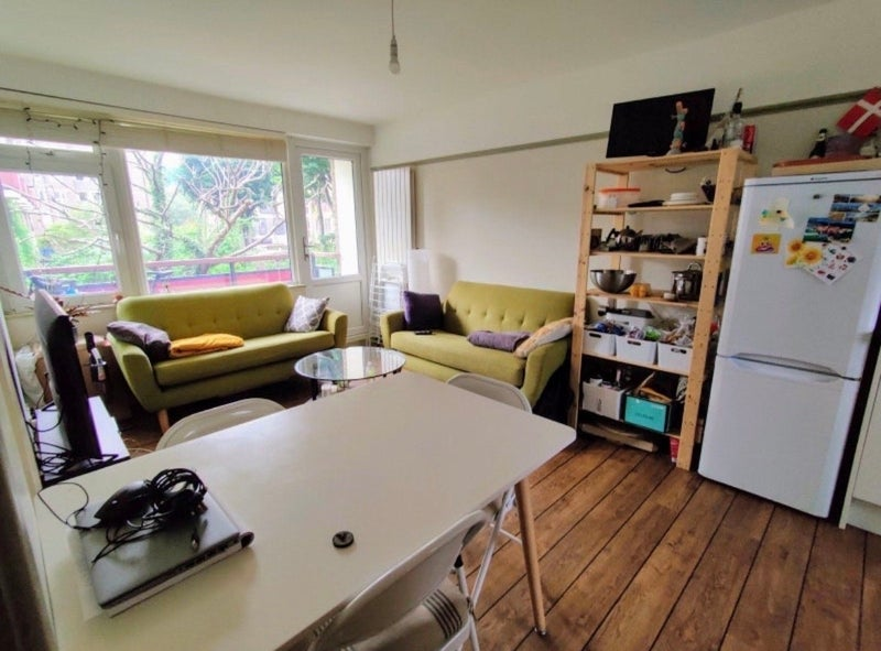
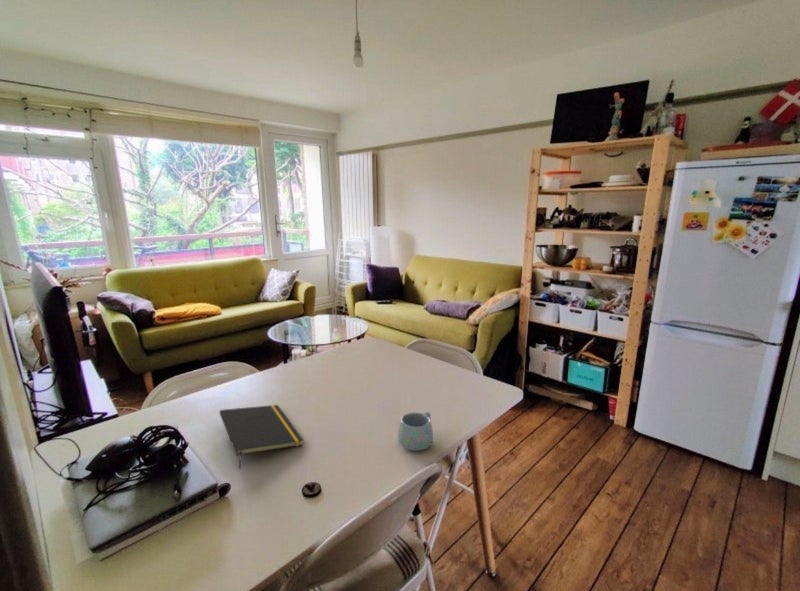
+ notepad [219,404,305,470]
+ mug [397,411,434,452]
